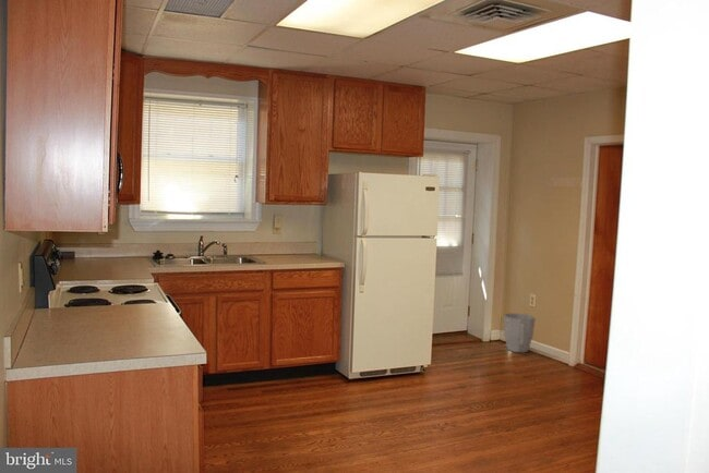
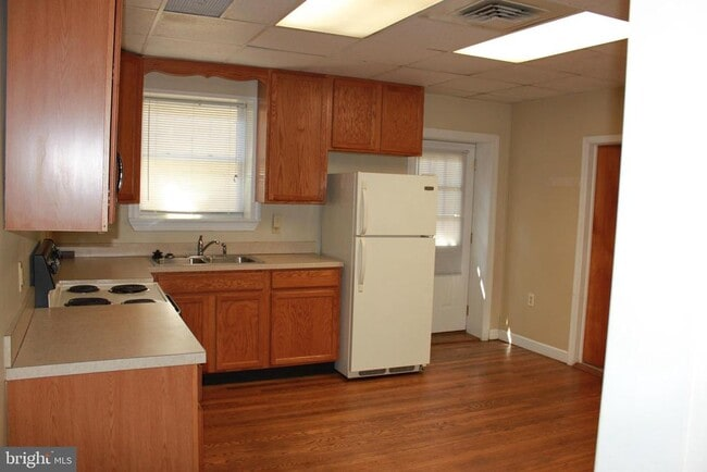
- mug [503,313,537,353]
